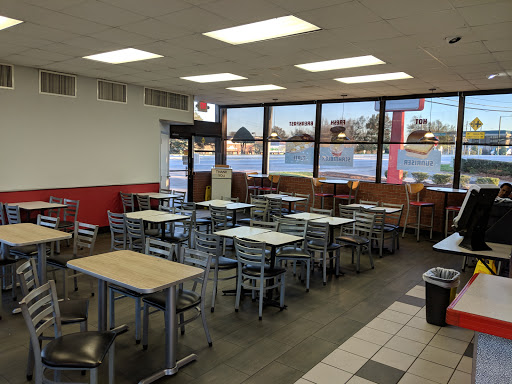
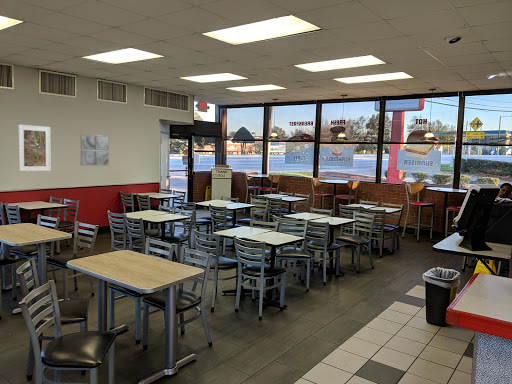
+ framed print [17,124,52,172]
+ wall art [80,134,110,166]
